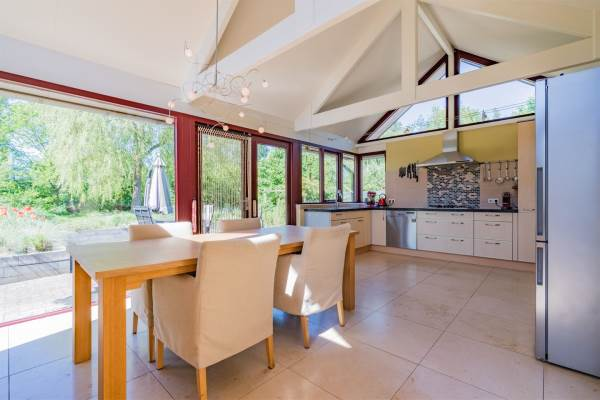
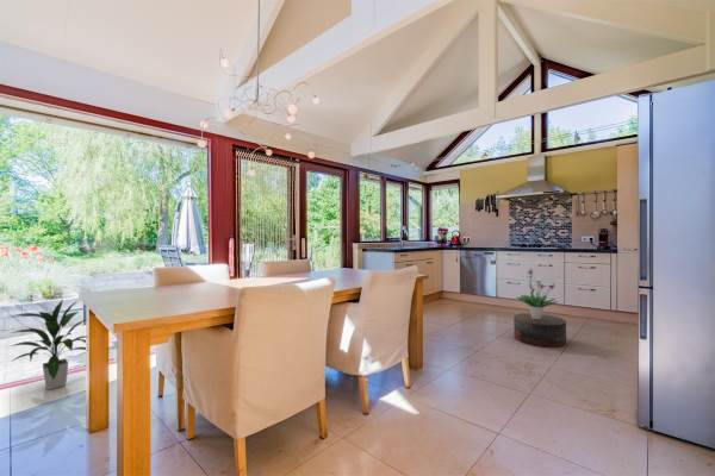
+ potted plant [515,267,560,319]
+ indoor plant [6,299,87,392]
+ stool [512,312,567,349]
